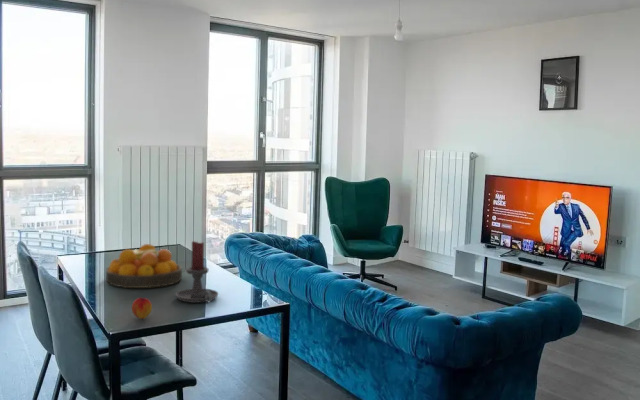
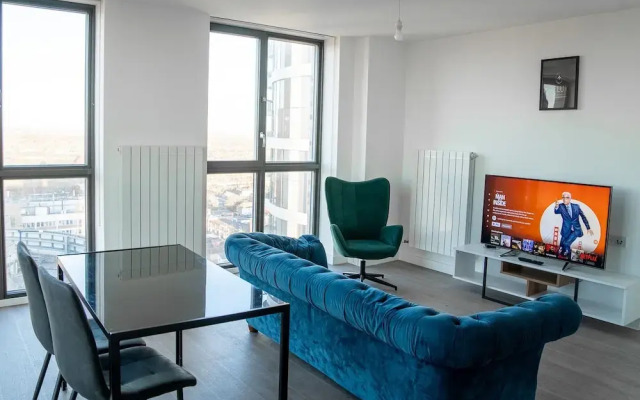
- candle holder [175,240,219,304]
- fruit bowl [105,243,183,289]
- peach [131,297,153,320]
